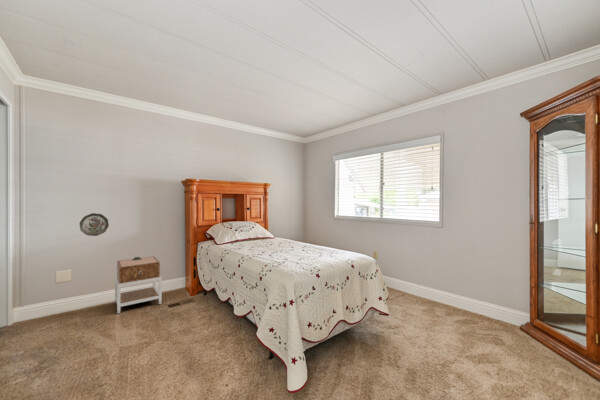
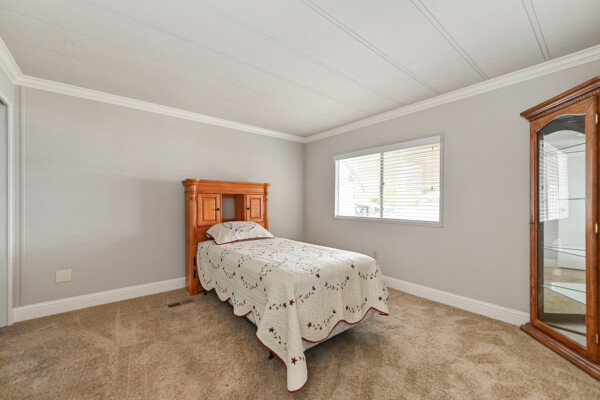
- nightstand [114,255,163,315]
- decorative plate [79,212,110,237]
